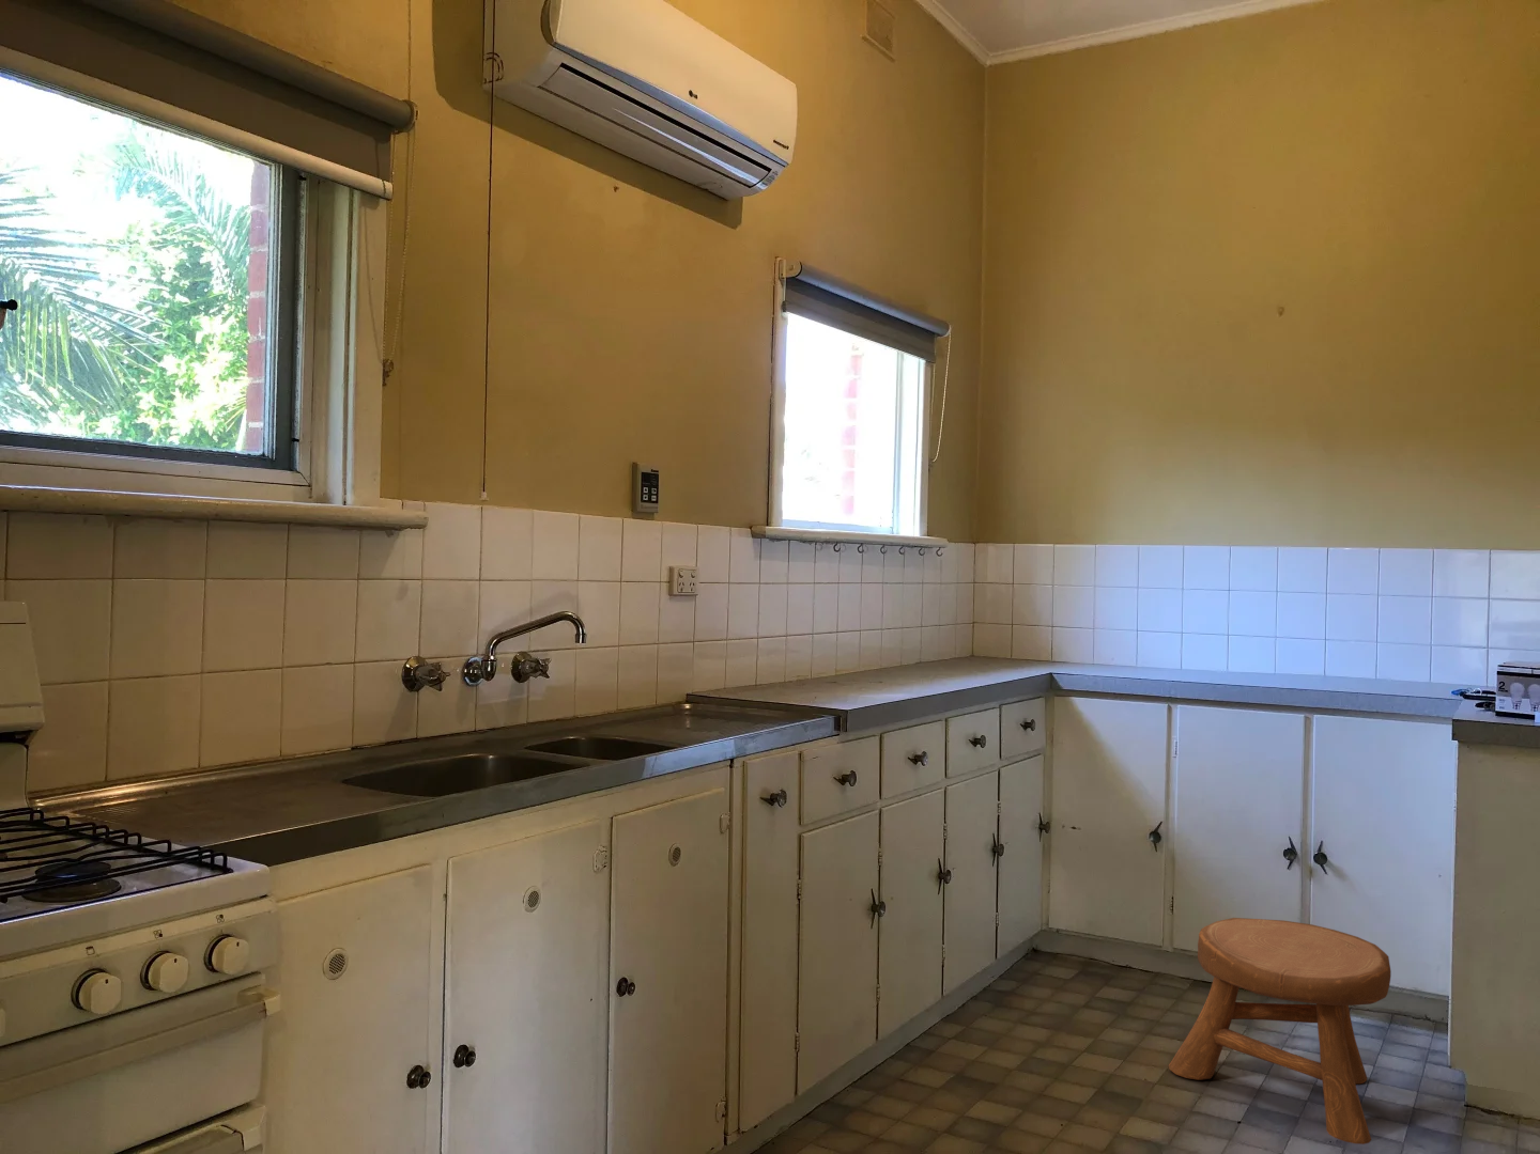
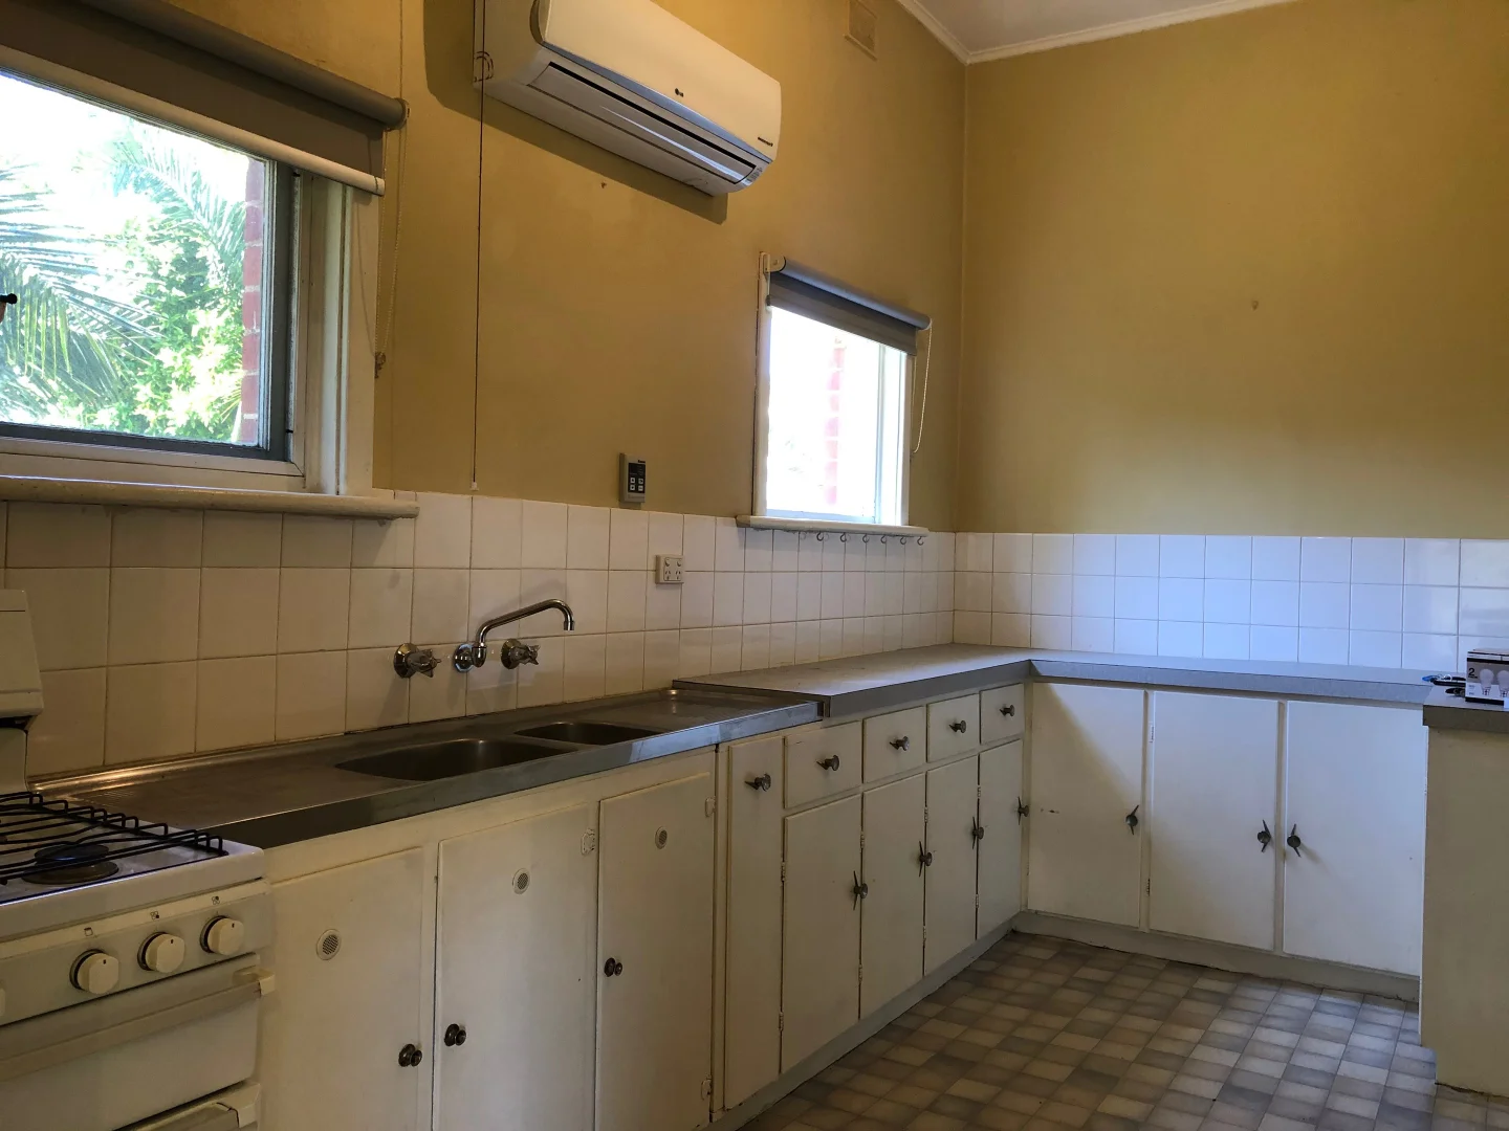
- stool [1168,916,1392,1146]
